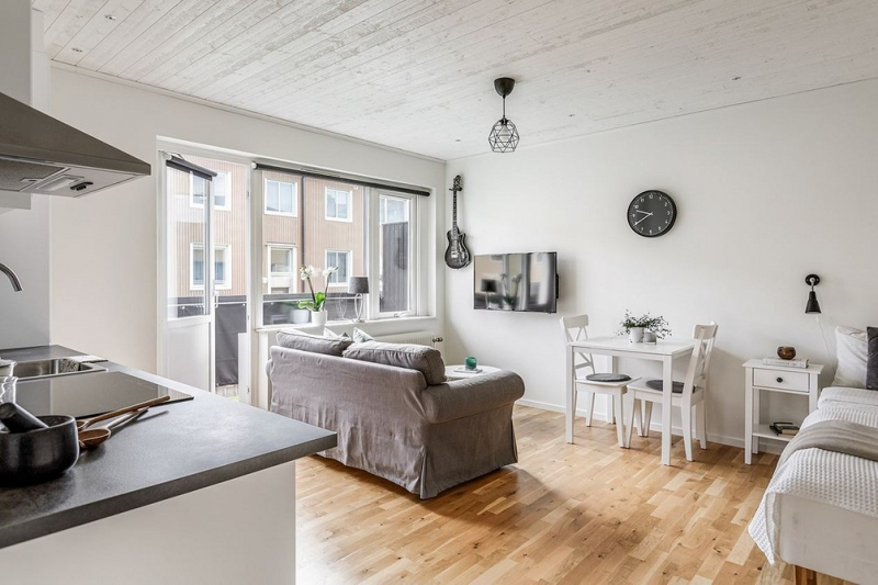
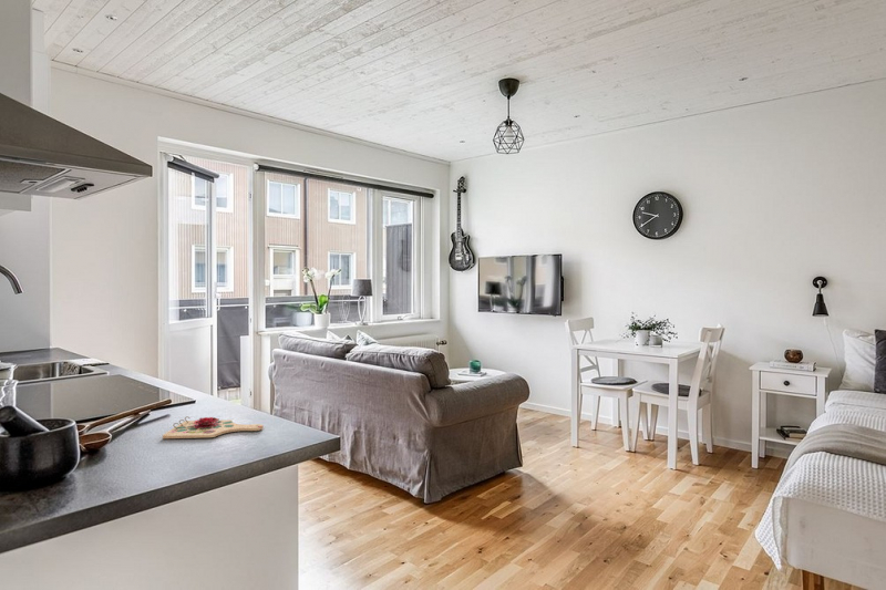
+ cutting board [162,415,265,439]
